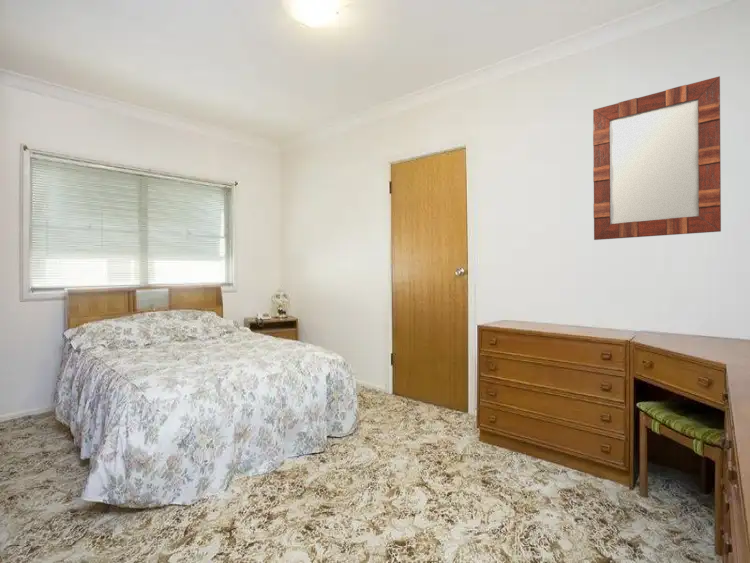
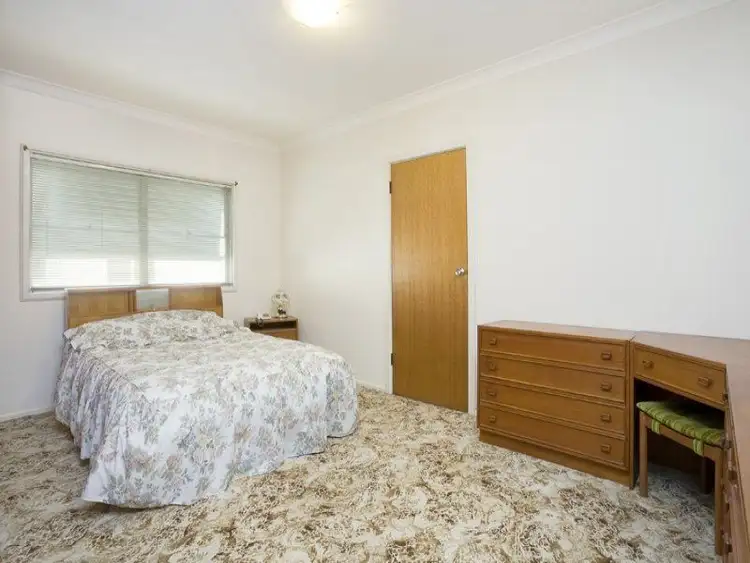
- home mirror [592,75,722,241]
